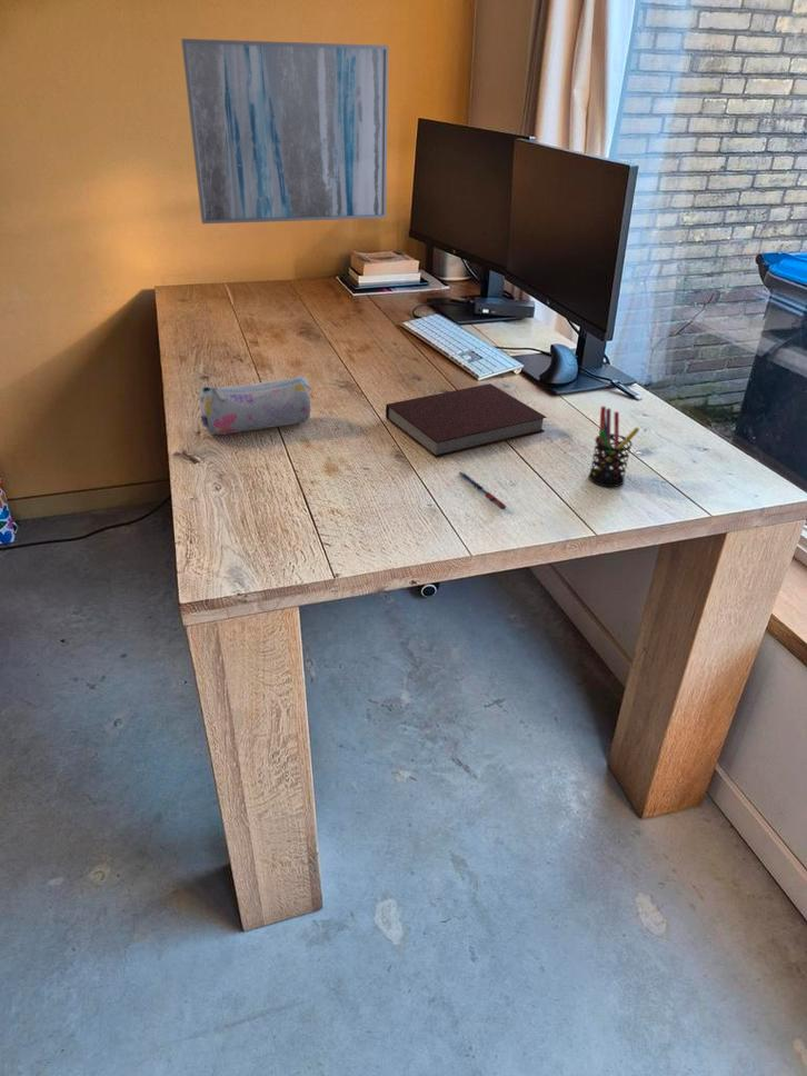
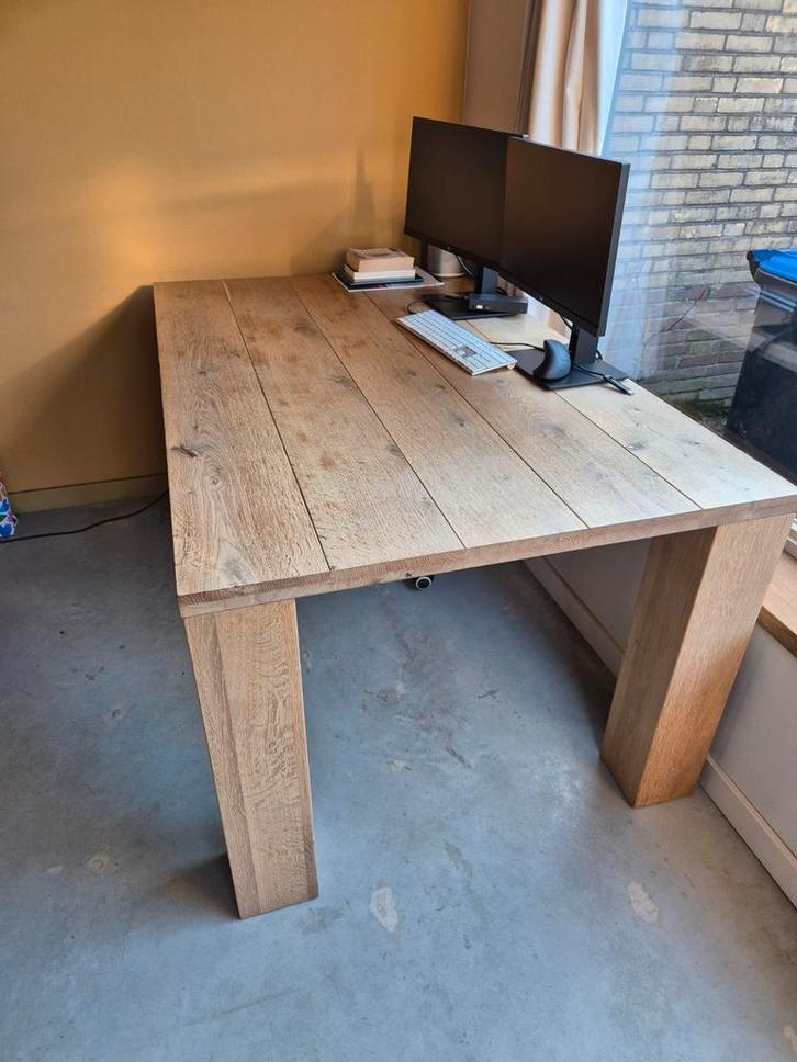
- pen holder [588,406,640,488]
- wall art [180,38,389,225]
- pen [456,470,508,510]
- notebook [385,382,548,458]
- pencil case [198,375,312,436]
